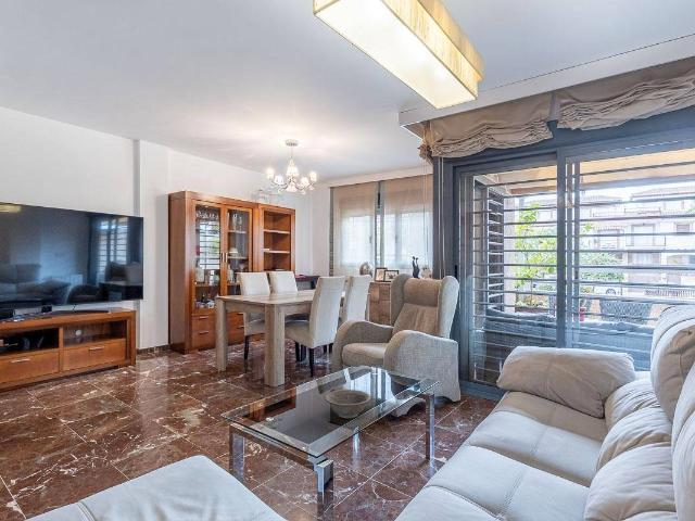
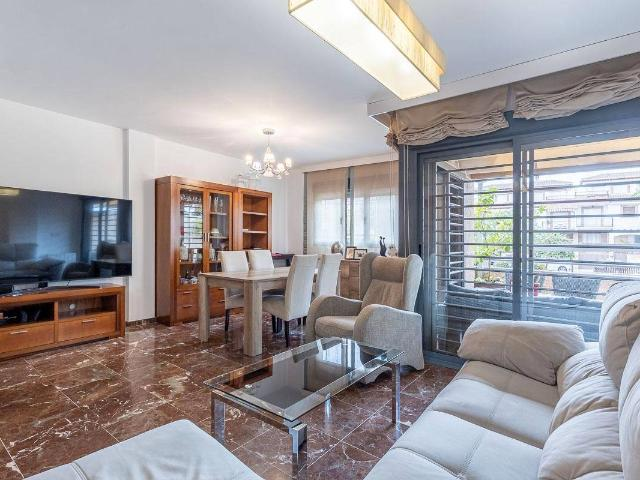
- decorative bowl [324,389,372,419]
